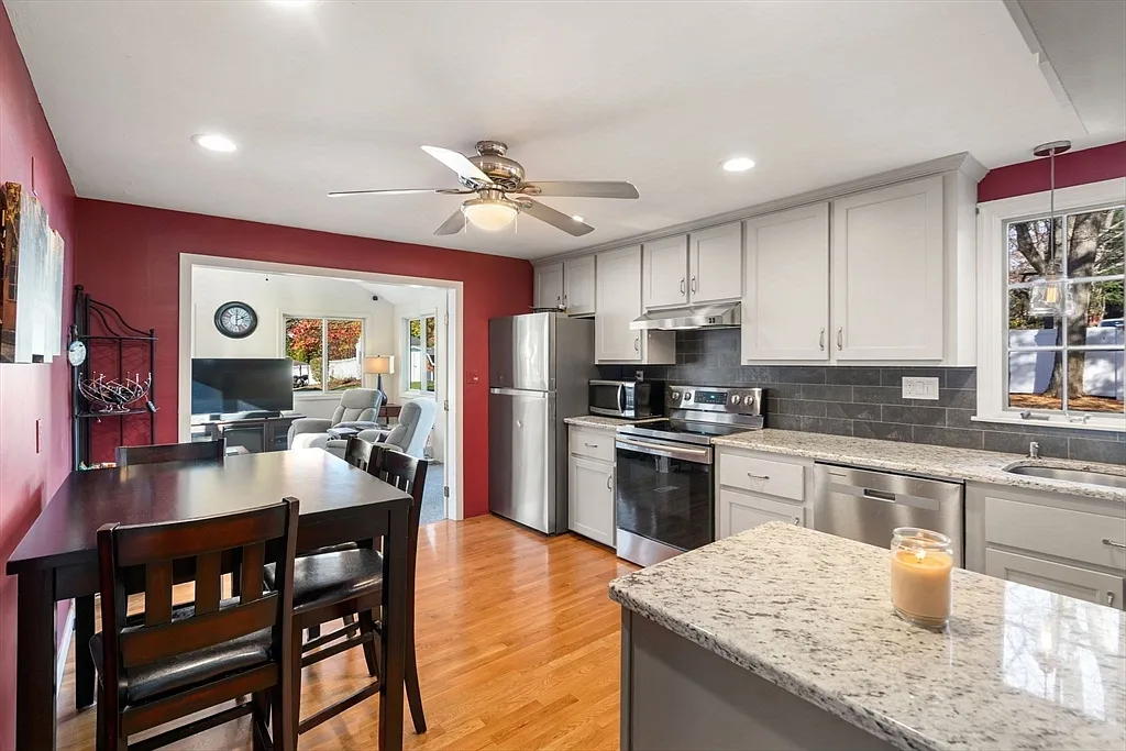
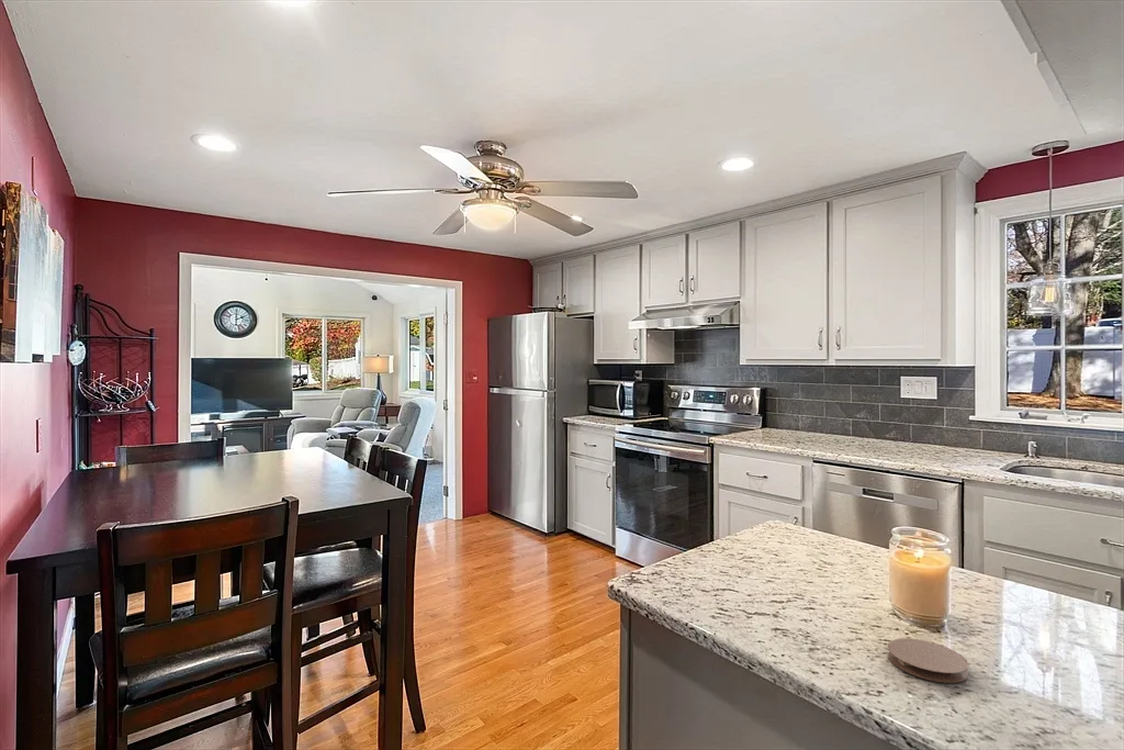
+ coaster [887,638,970,684]
